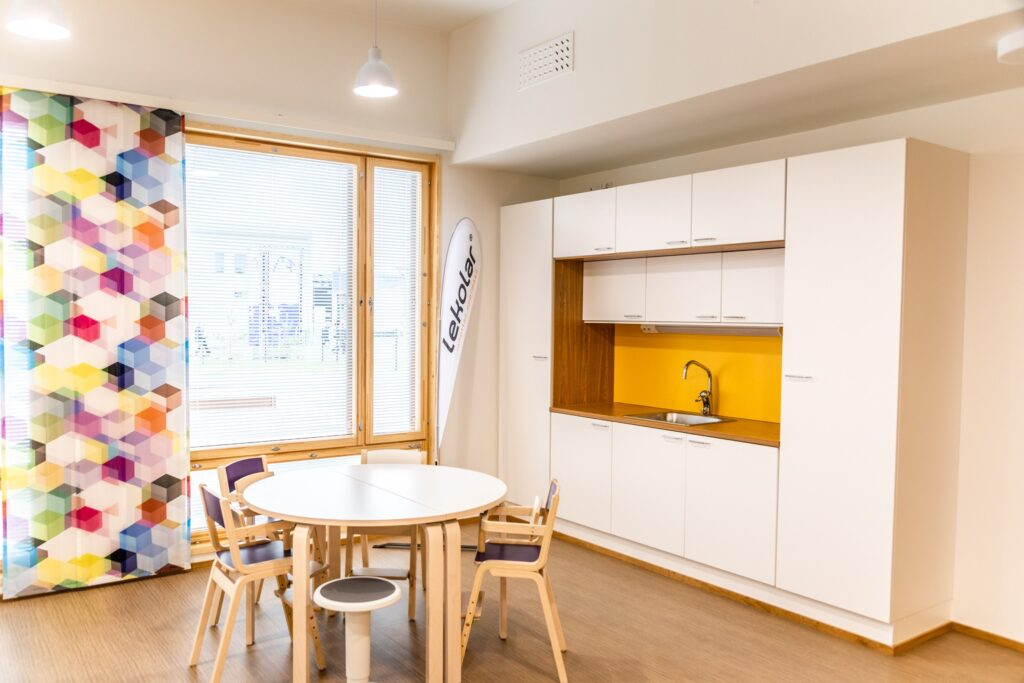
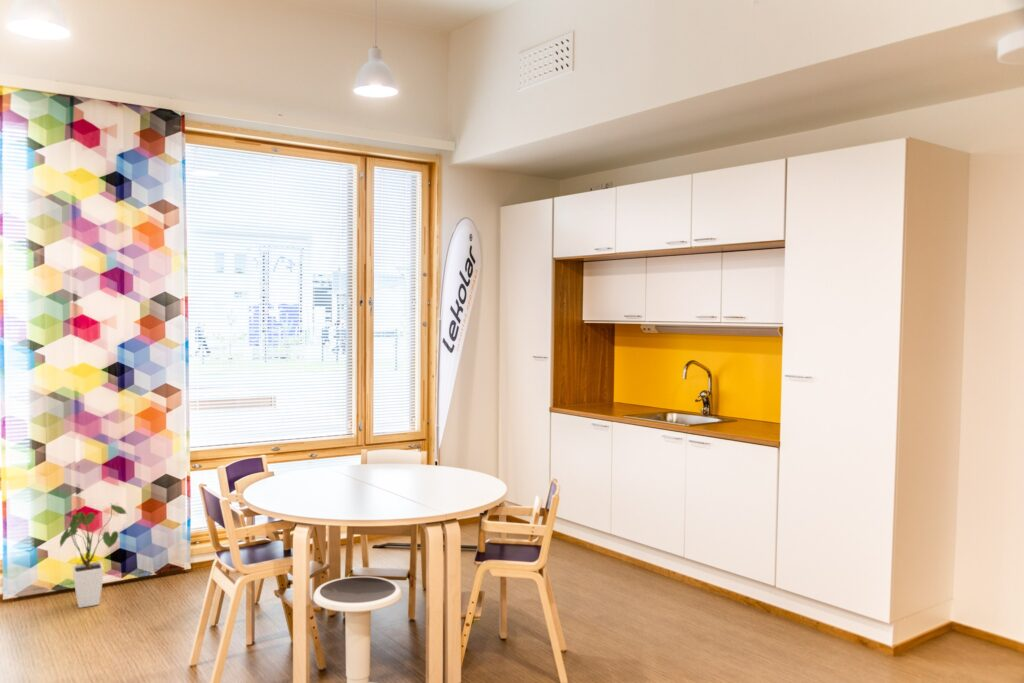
+ house plant [59,503,127,609]
